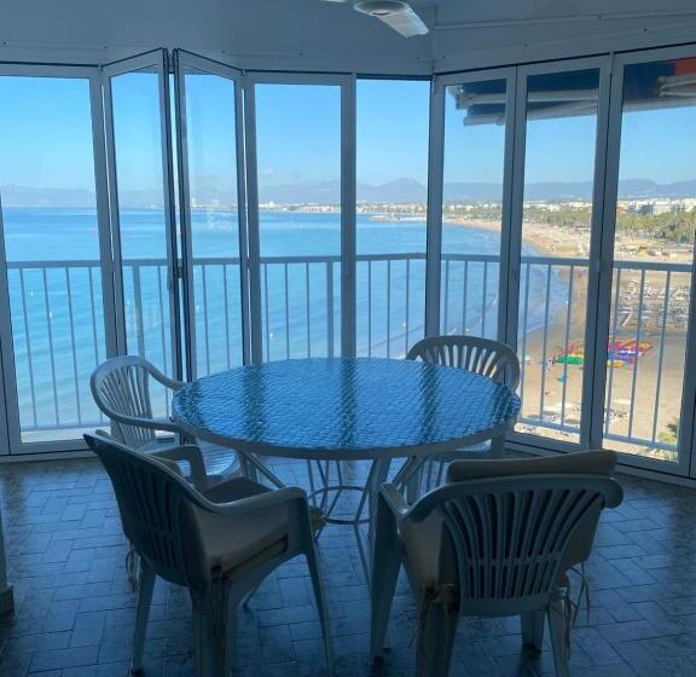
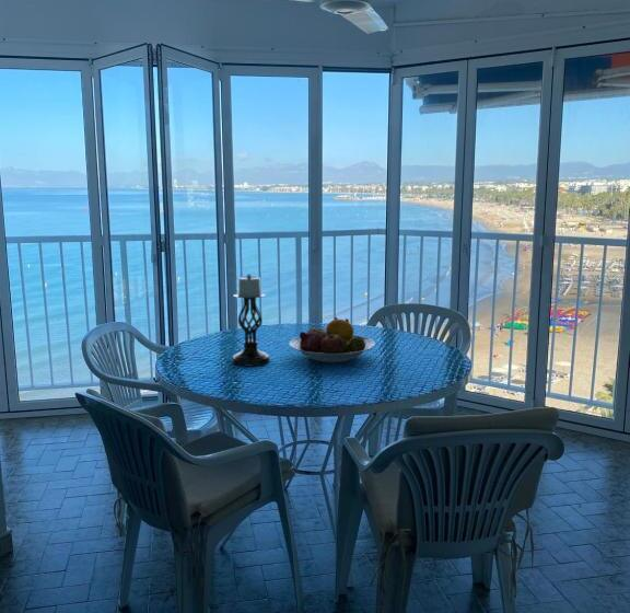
+ candle holder [231,274,271,368]
+ fruit bowl [288,316,376,363]
